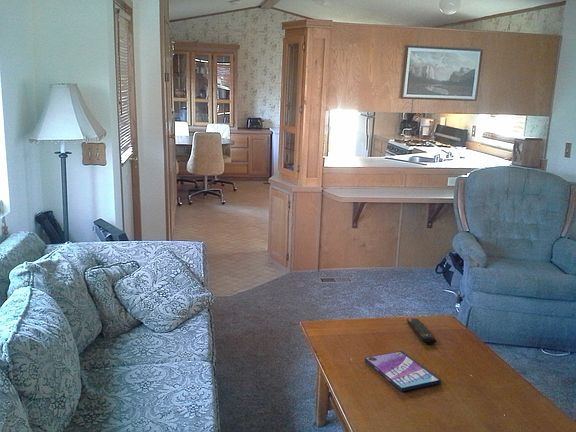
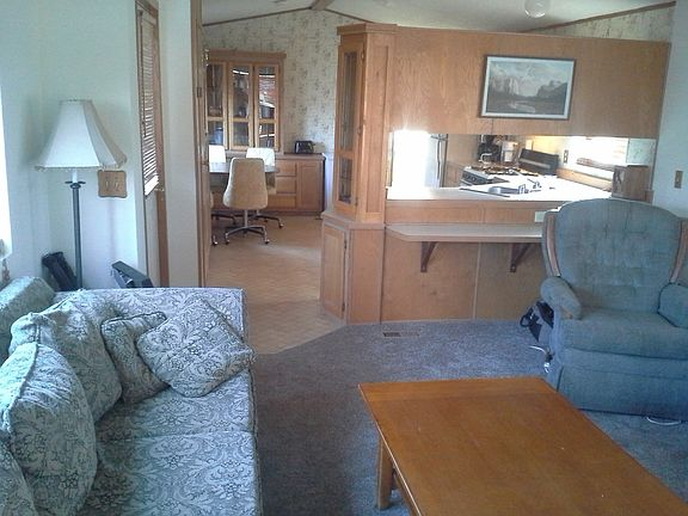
- remote control [406,318,437,345]
- video game case [364,350,442,392]
